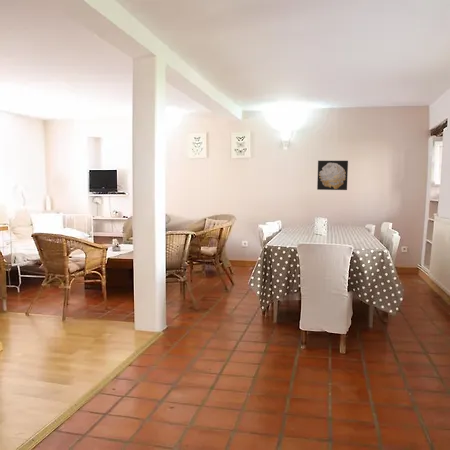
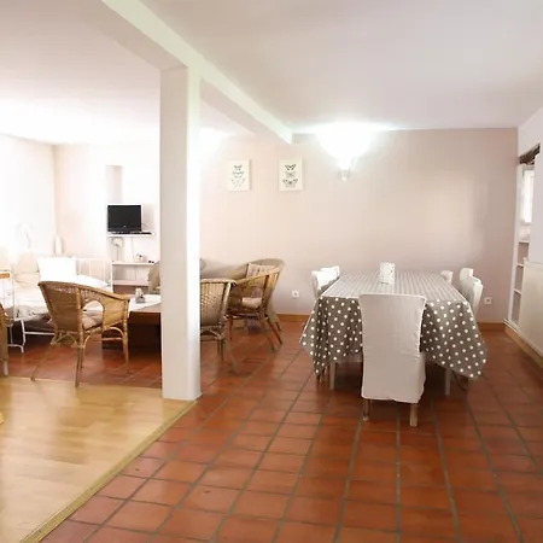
- wall art [316,160,349,191]
